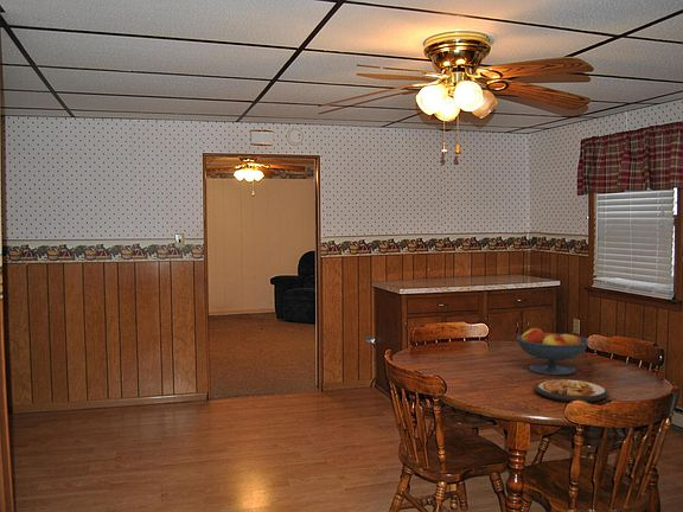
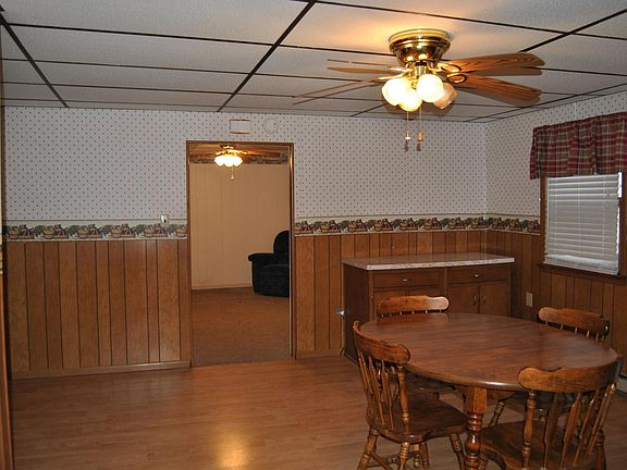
- plate [534,378,609,403]
- fruit bowl [516,327,591,376]
